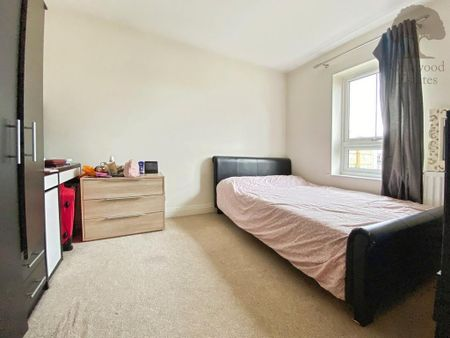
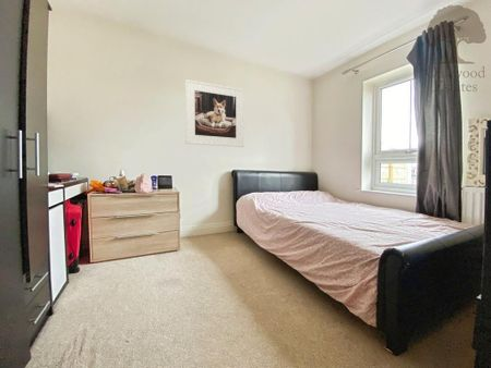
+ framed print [184,78,244,148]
